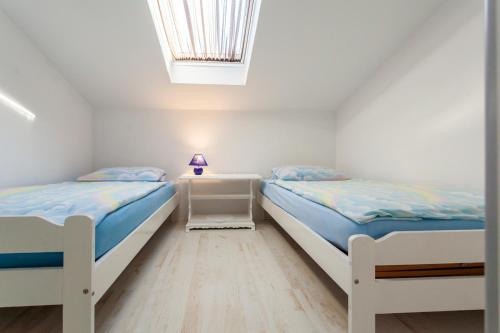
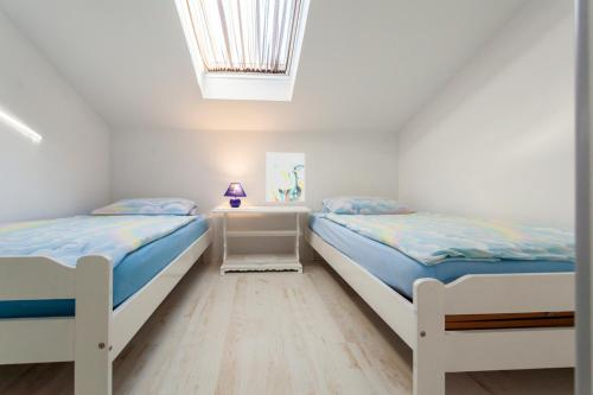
+ wall art [264,152,306,202]
